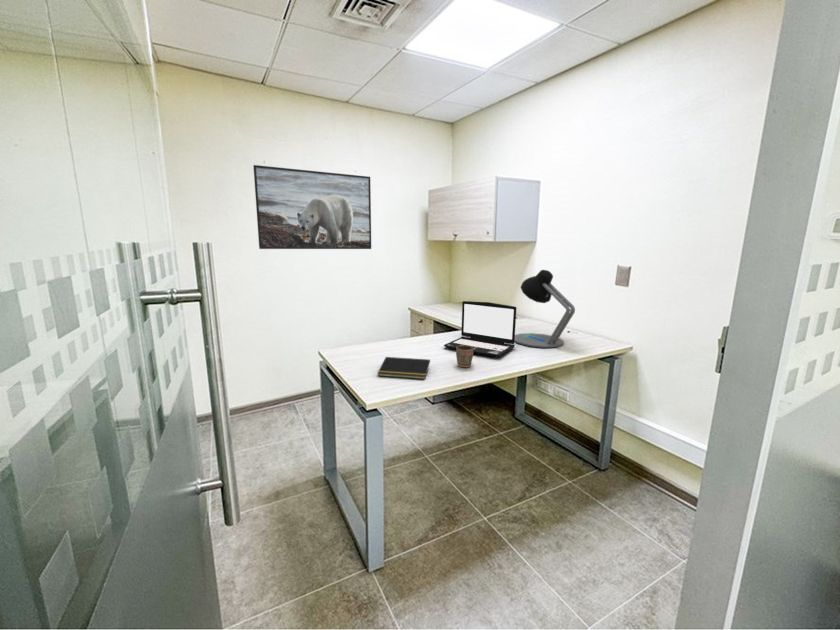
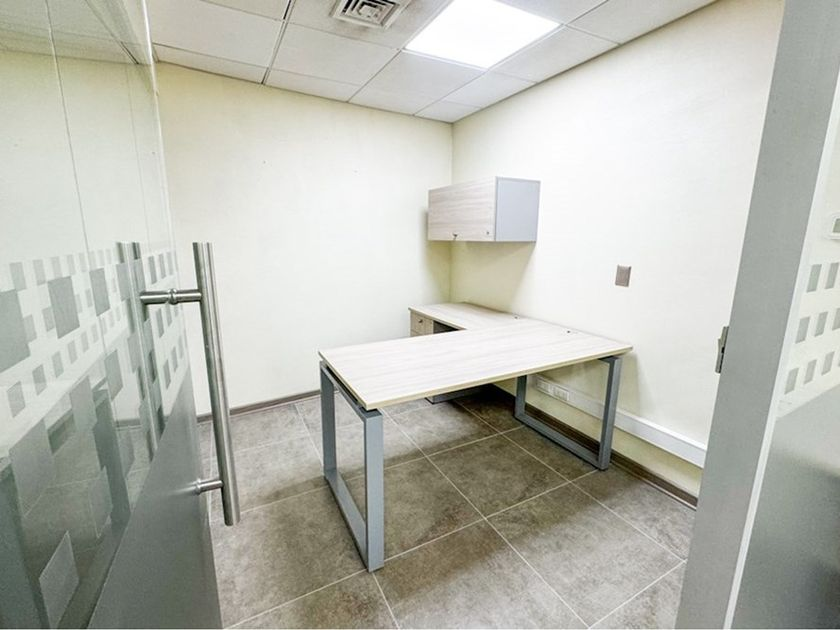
- notepad [376,356,431,380]
- desk lamp [514,269,576,349]
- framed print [252,164,372,250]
- mug [455,345,474,368]
- laptop [443,300,517,358]
